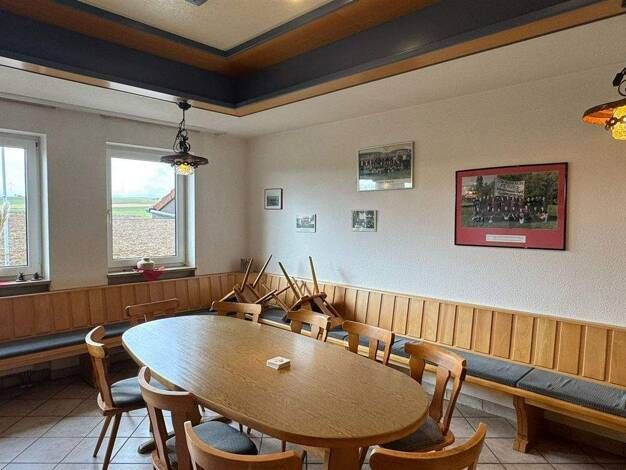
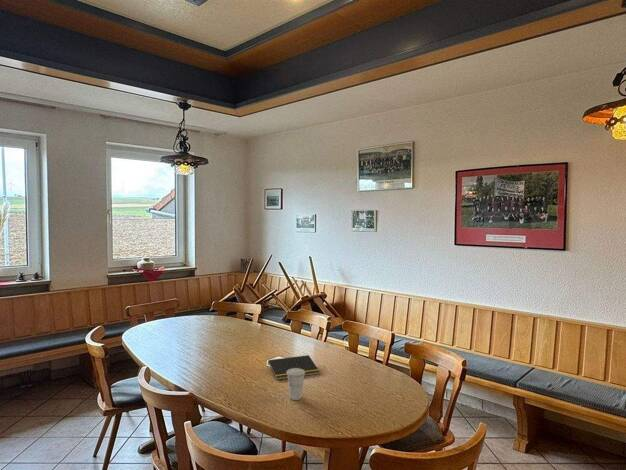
+ notepad [266,354,321,381]
+ cup [287,368,305,401]
